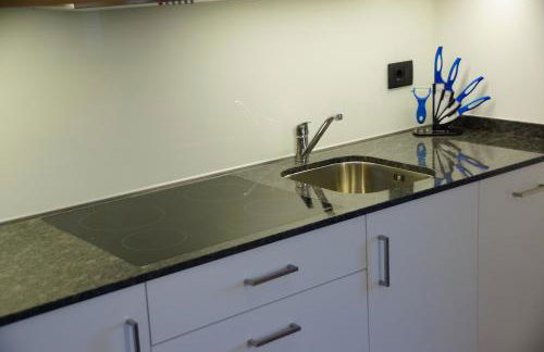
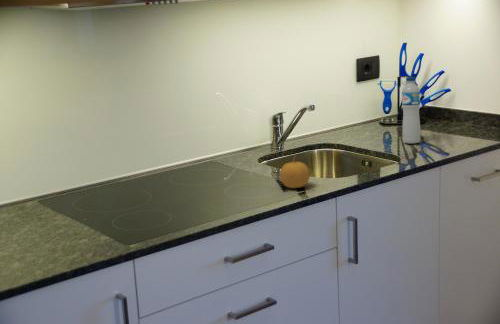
+ fruit [279,155,311,189]
+ water bottle [401,76,421,145]
